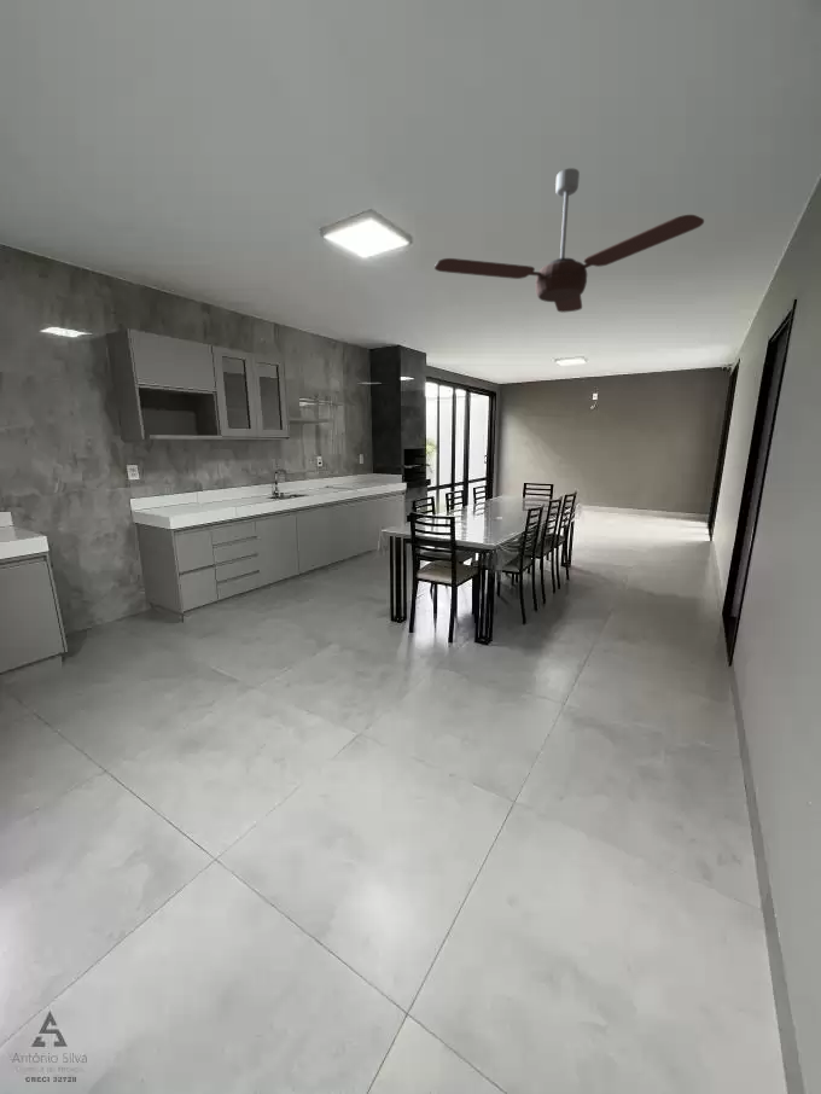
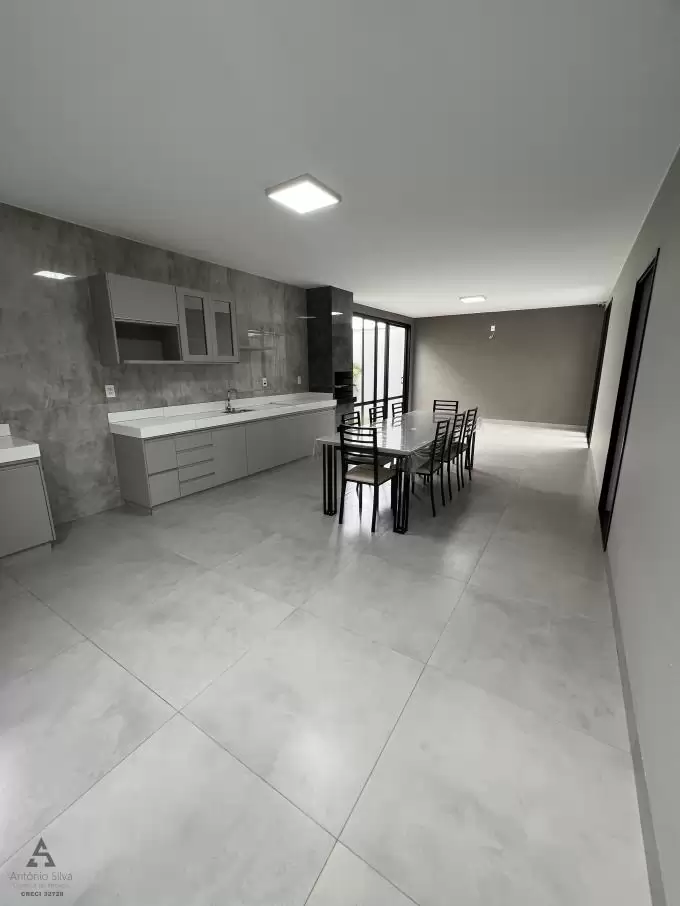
- ceiling fan [433,167,705,314]
